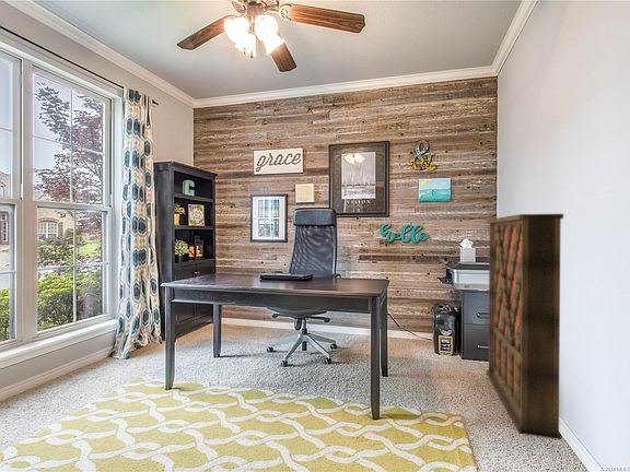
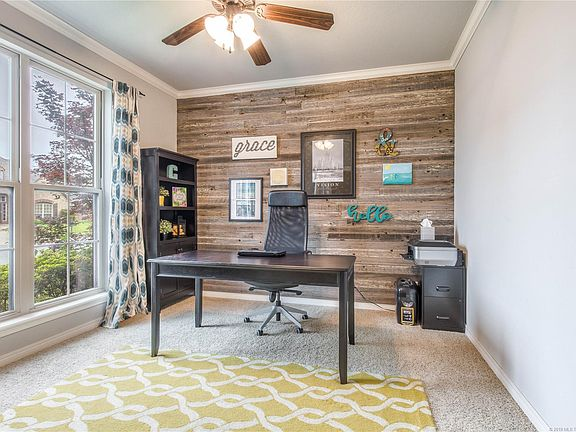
- storage cabinet [486,213,564,440]
